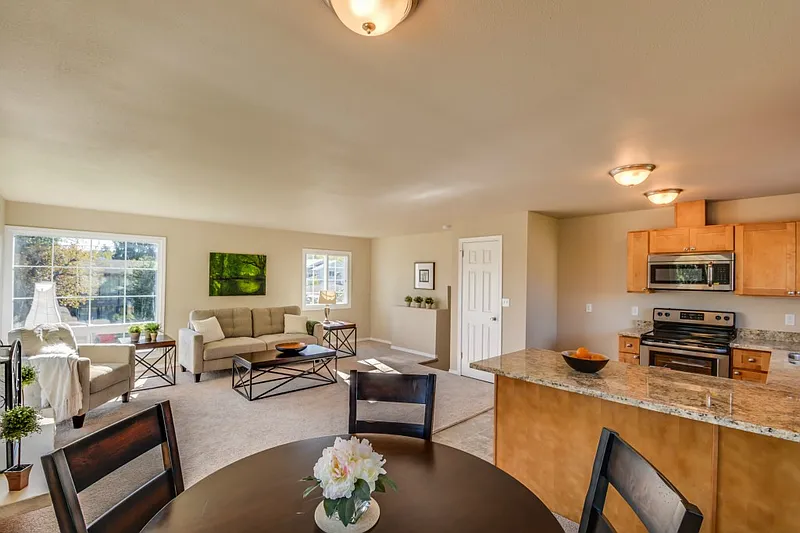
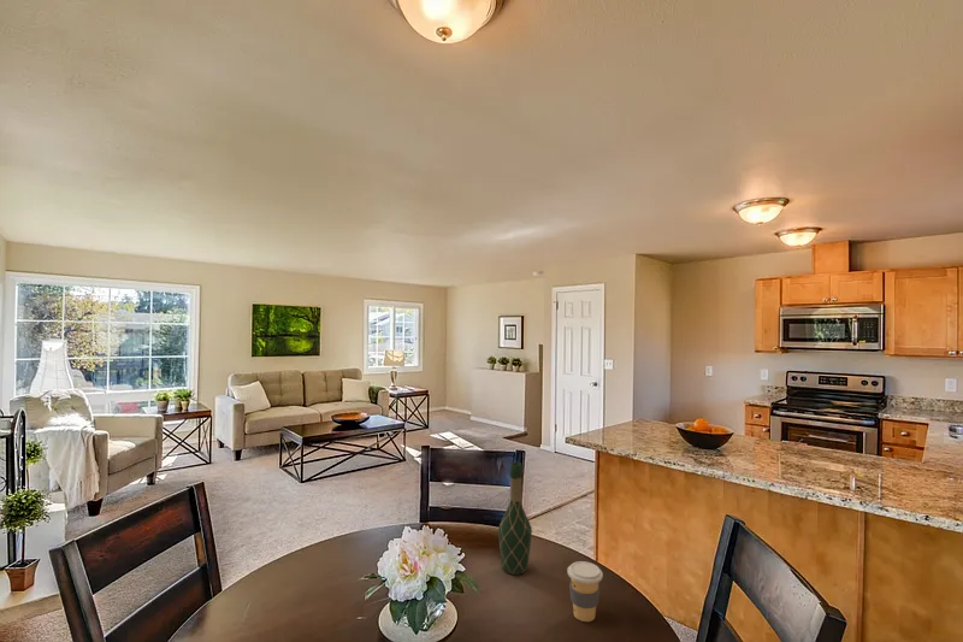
+ wine bottle [497,461,533,576]
+ coffee cup [566,560,604,623]
